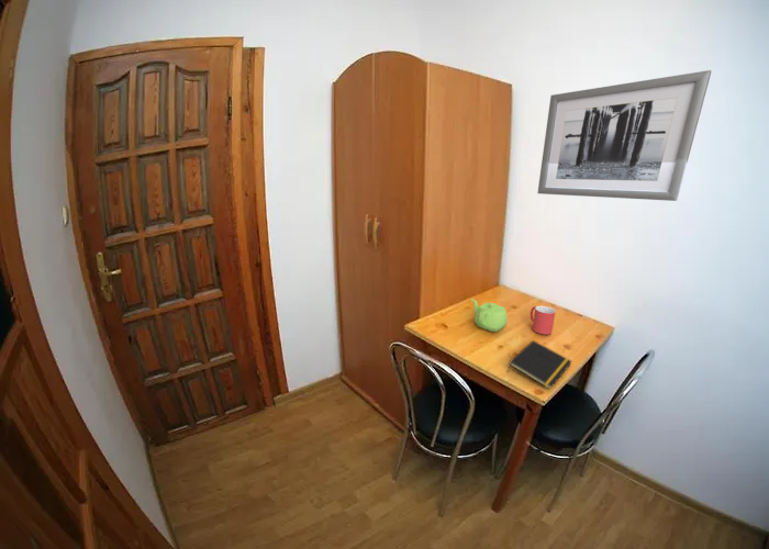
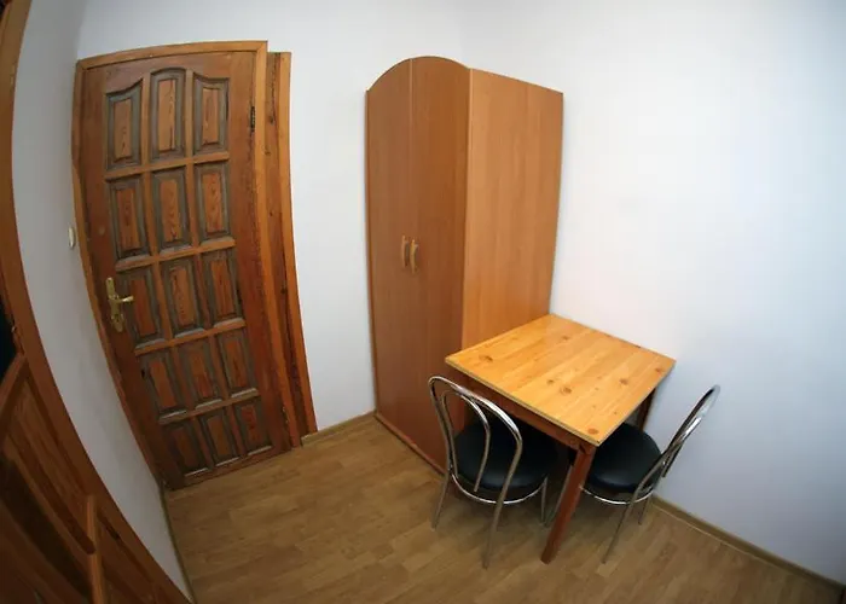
- teapot [470,298,509,333]
- notepad [506,339,572,390]
- wall art [536,69,712,202]
- mug [530,305,557,336]
